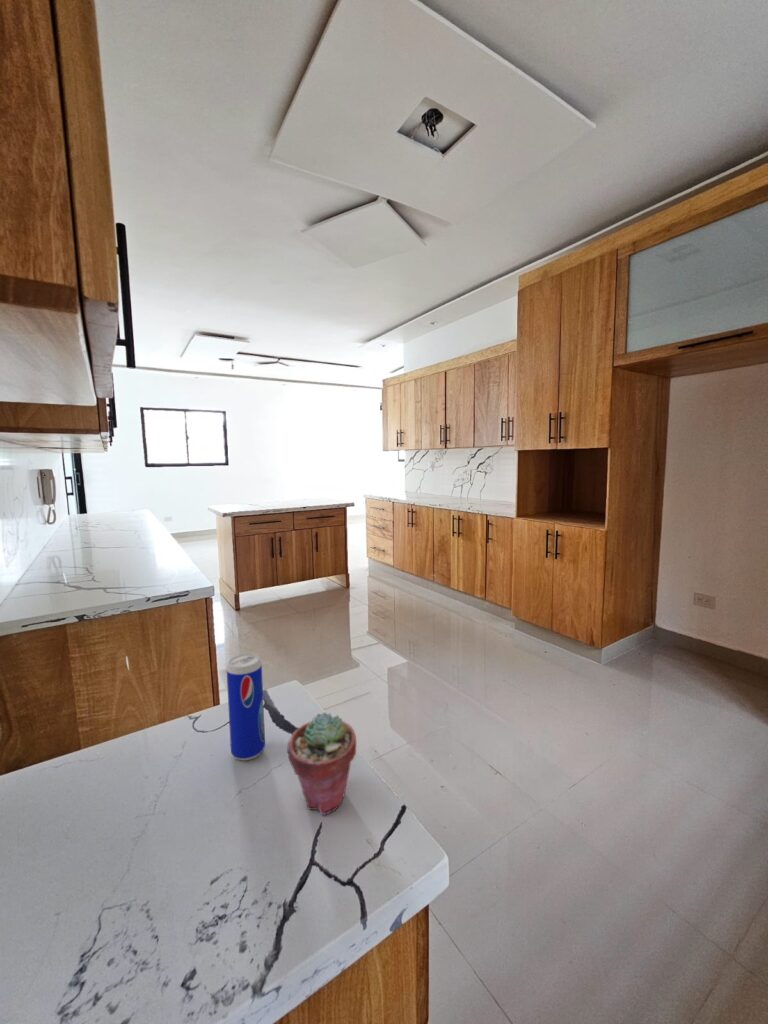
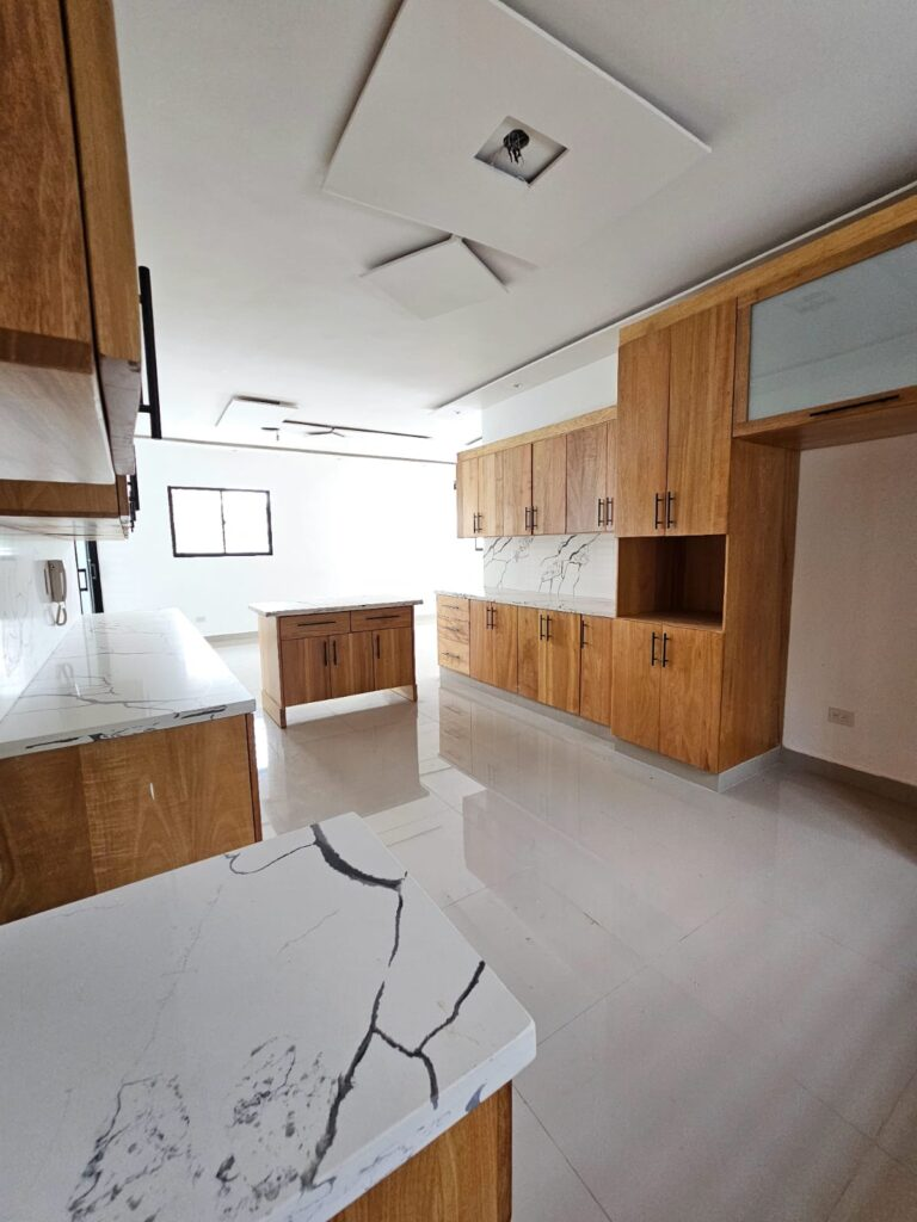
- potted succulent [286,711,357,816]
- beverage can [226,653,266,761]
